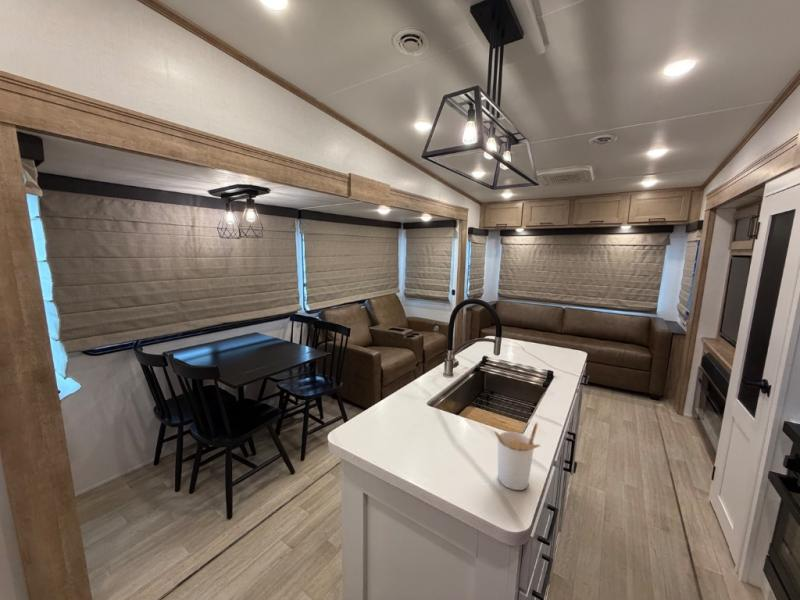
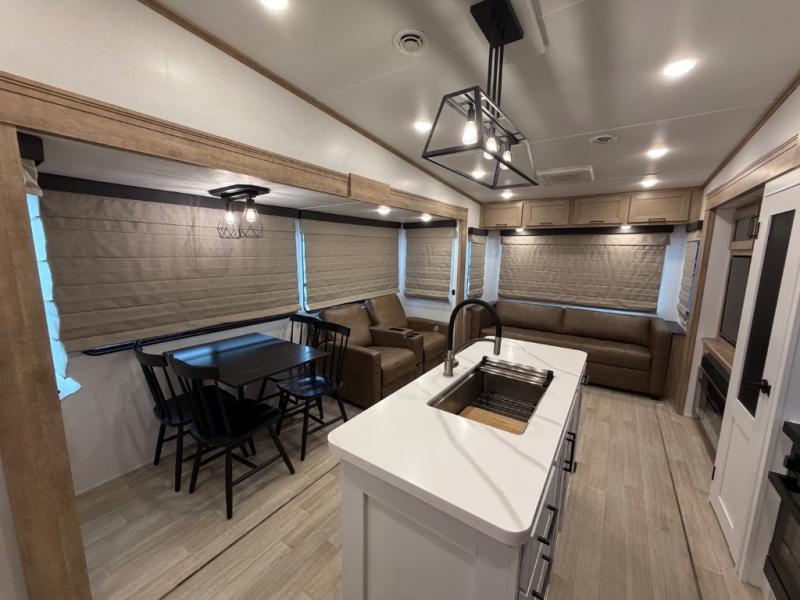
- utensil holder [491,421,541,491]
